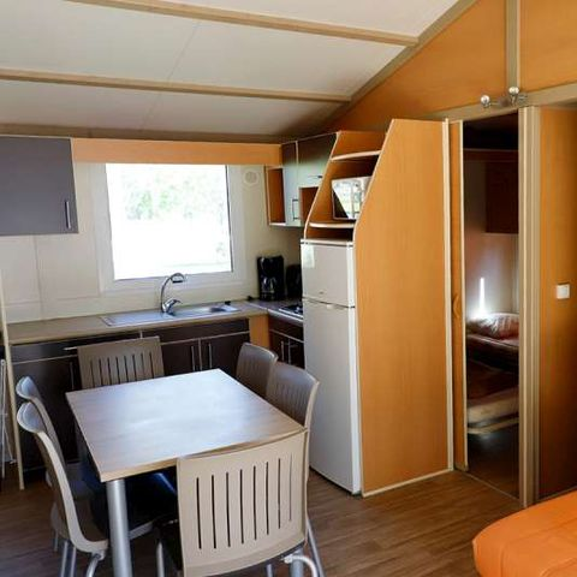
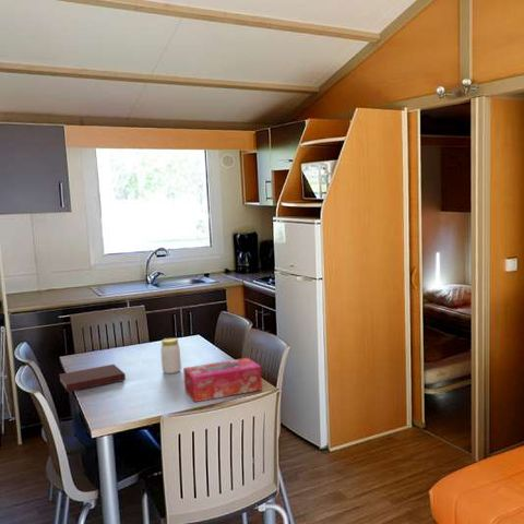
+ jar [160,337,182,374]
+ notebook [58,364,127,393]
+ tissue box [182,357,263,403]
